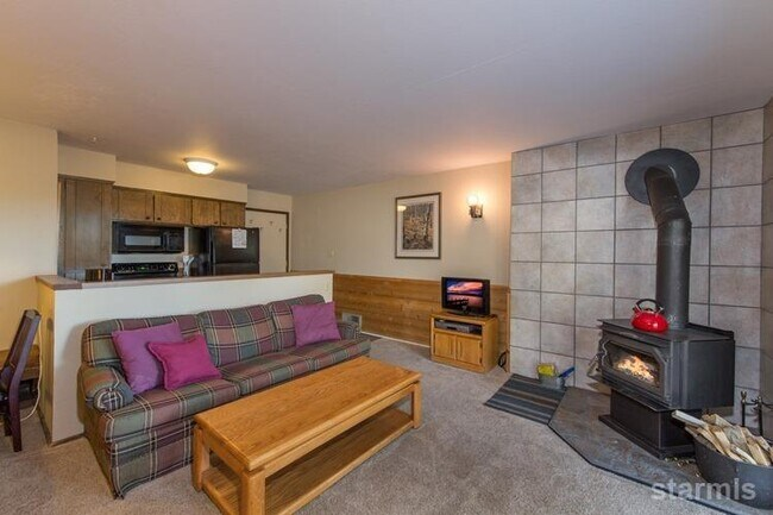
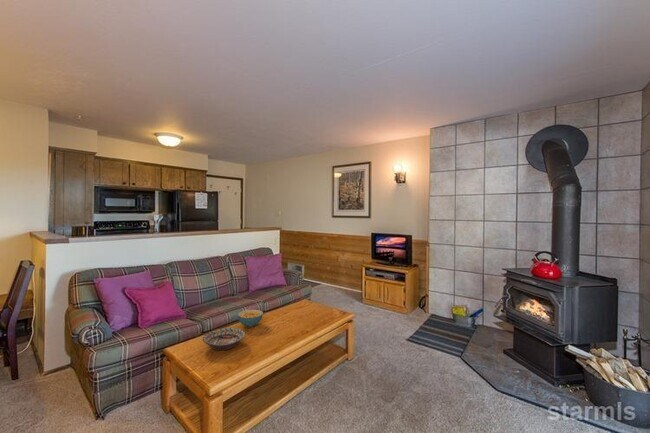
+ decorative bowl [202,327,247,351]
+ cereal bowl [237,309,264,328]
